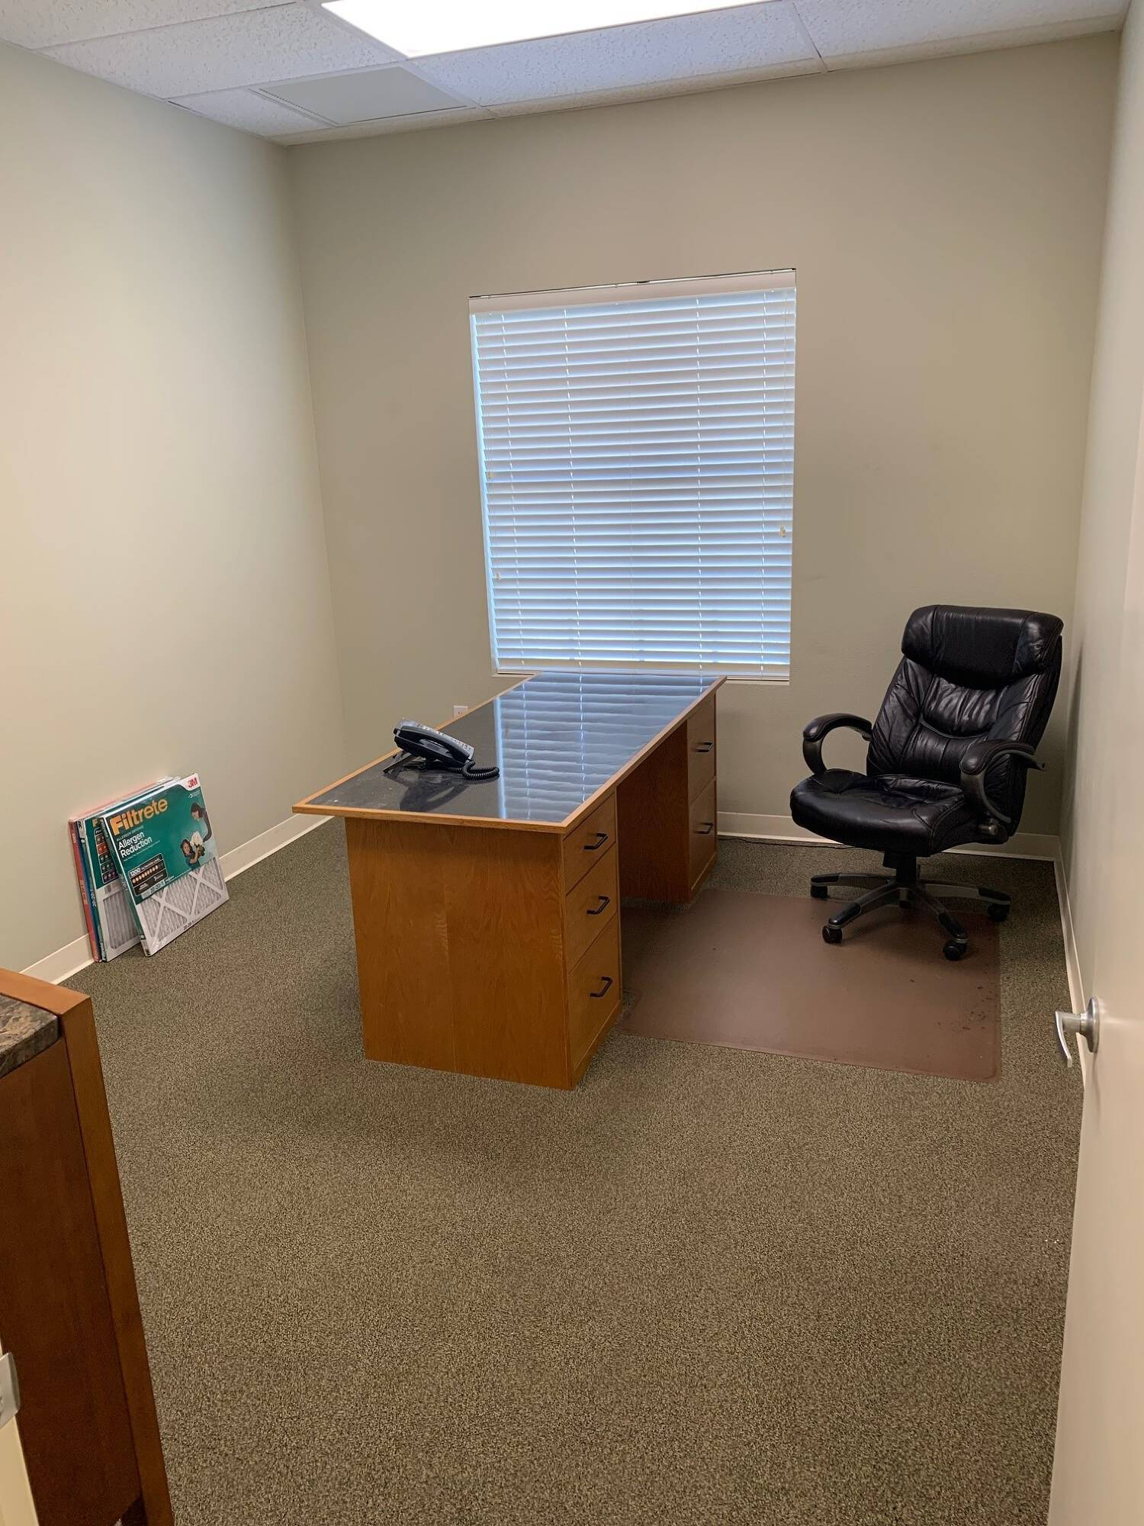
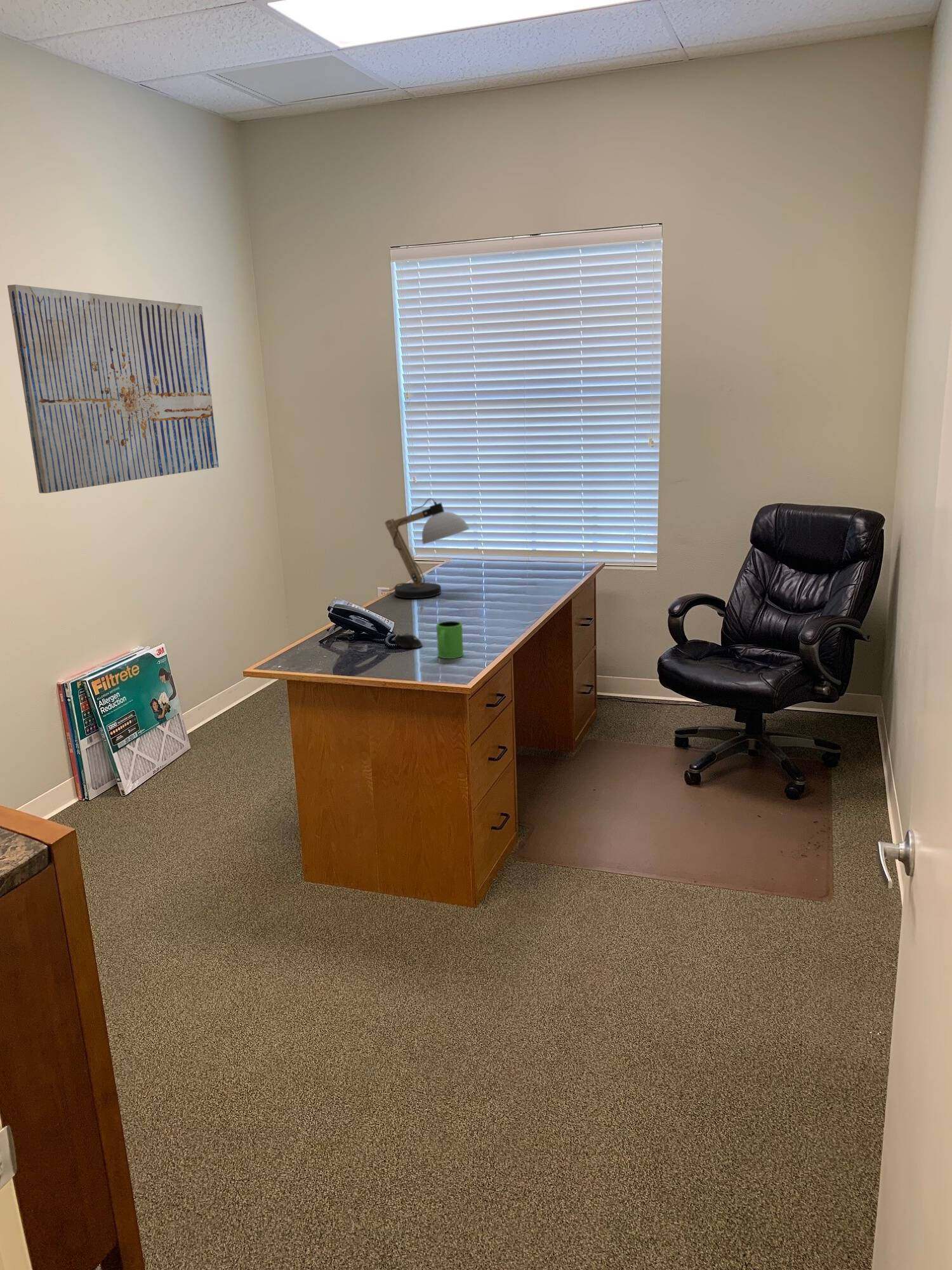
+ wall art [7,284,220,494]
+ computer mouse [393,632,423,649]
+ mug [436,620,464,659]
+ desk lamp [381,498,470,599]
